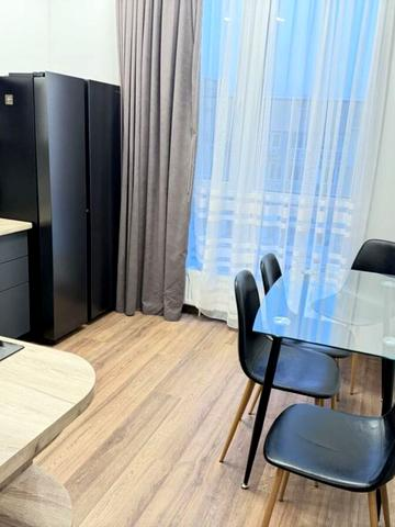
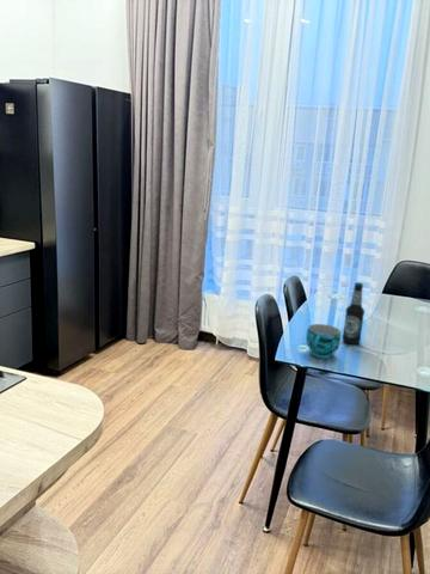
+ bottle [342,281,366,346]
+ cup [305,323,342,360]
